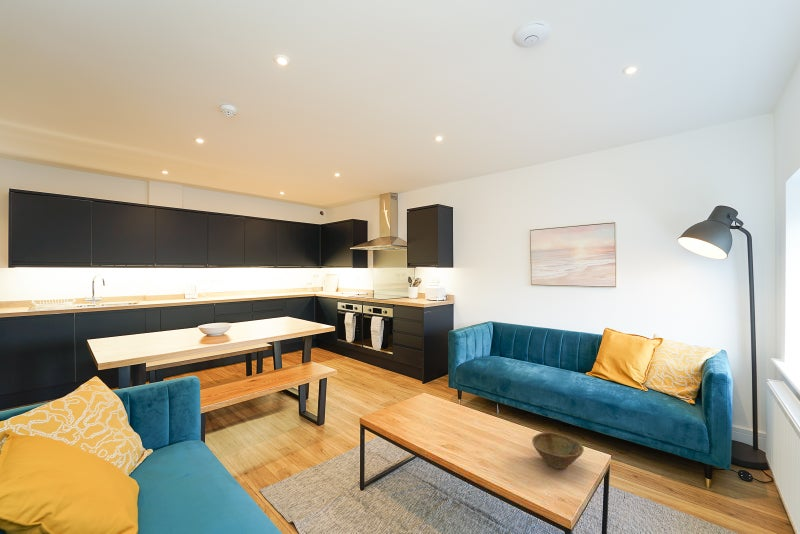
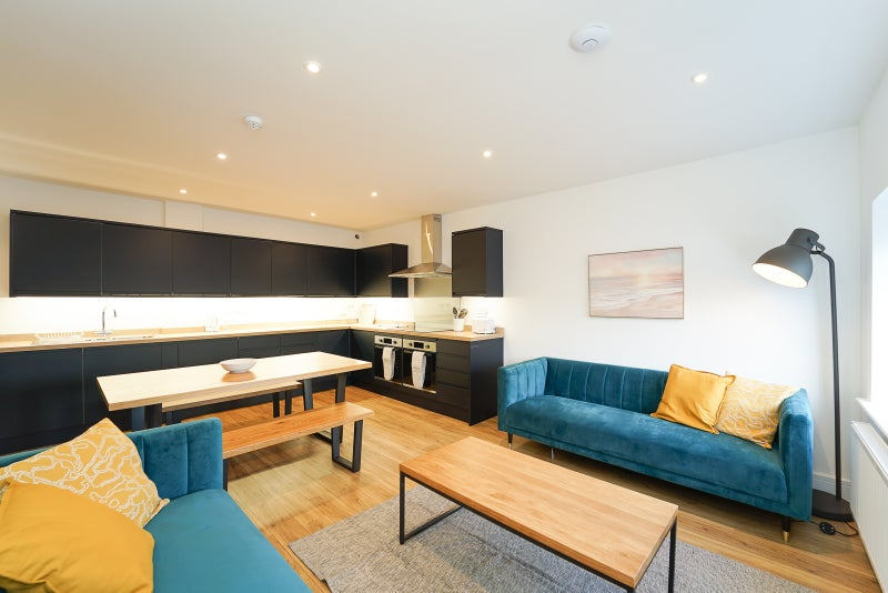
- bowl [531,431,585,470]
